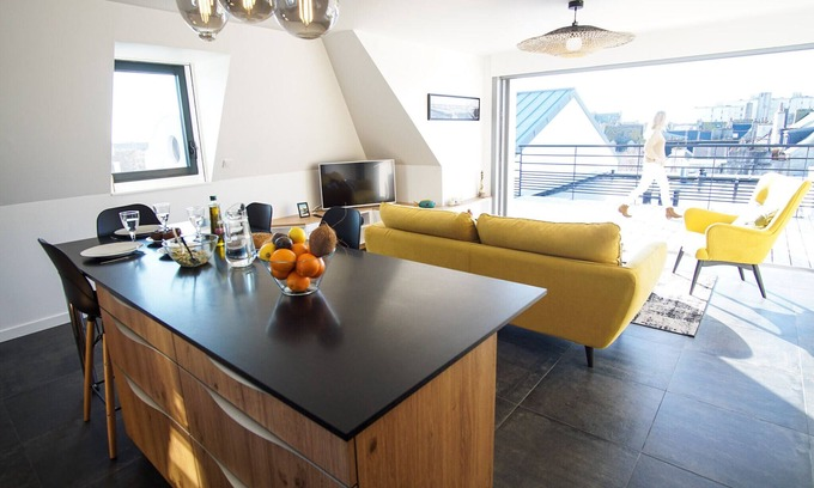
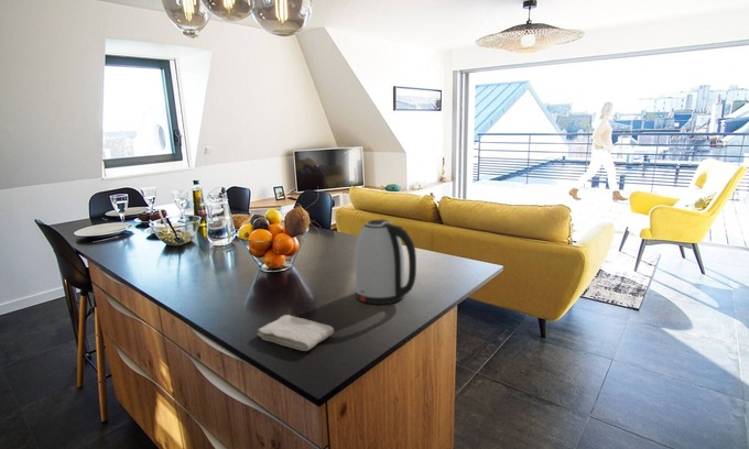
+ washcloth [257,314,335,352]
+ kettle [354,218,417,305]
